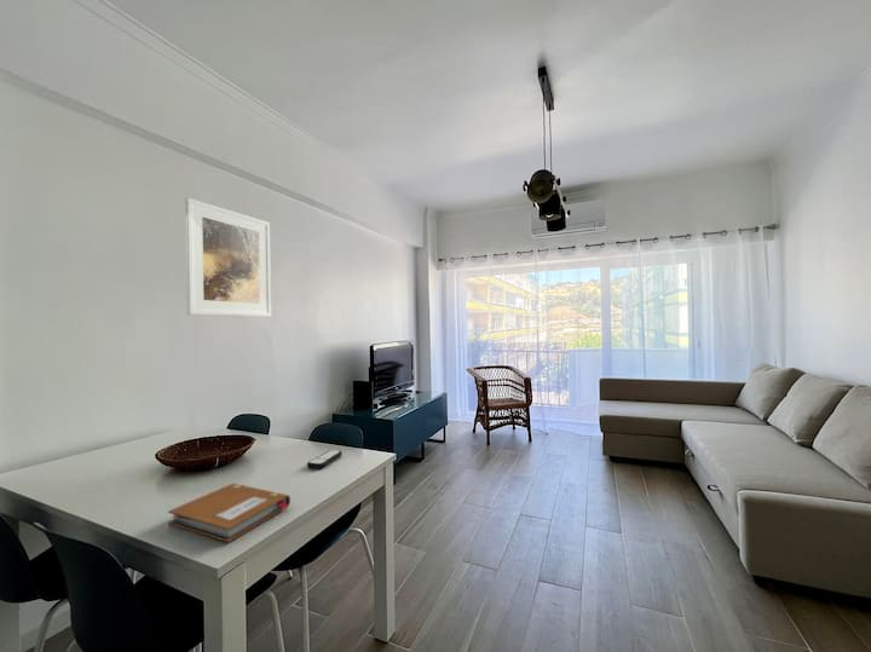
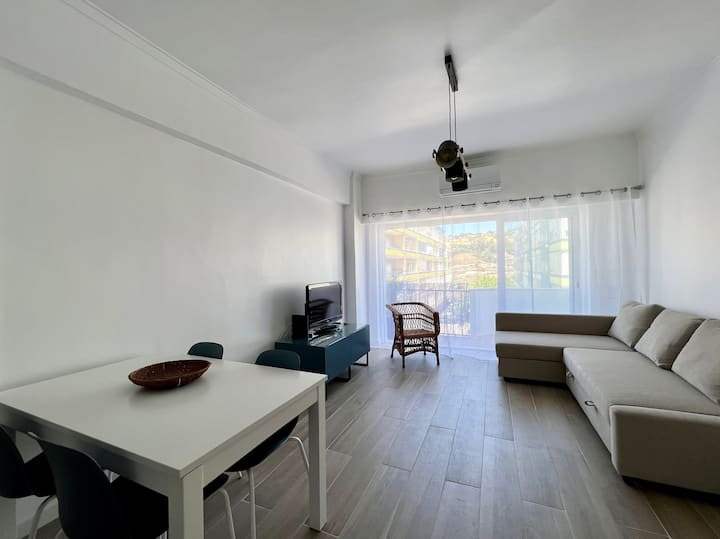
- notebook [167,483,292,543]
- remote control [306,449,344,471]
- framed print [184,197,272,318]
